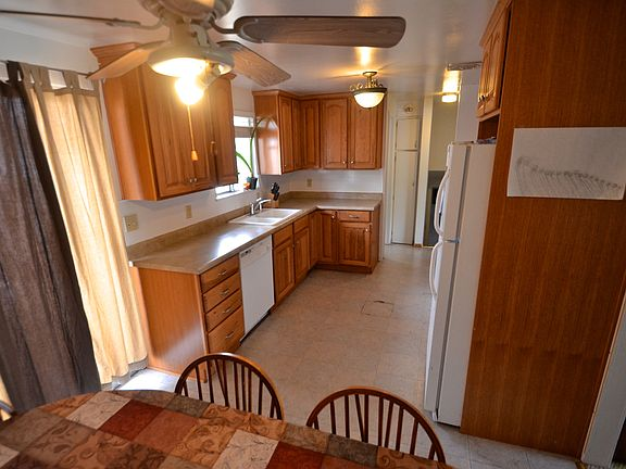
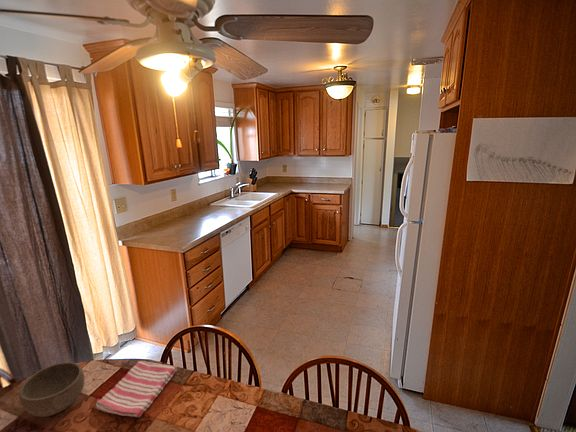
+ dish towel [95,360,178,419]
+ bowl [18,361,85,418]
